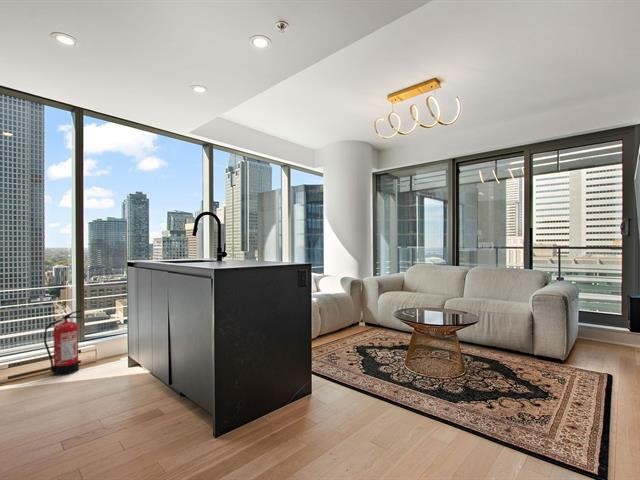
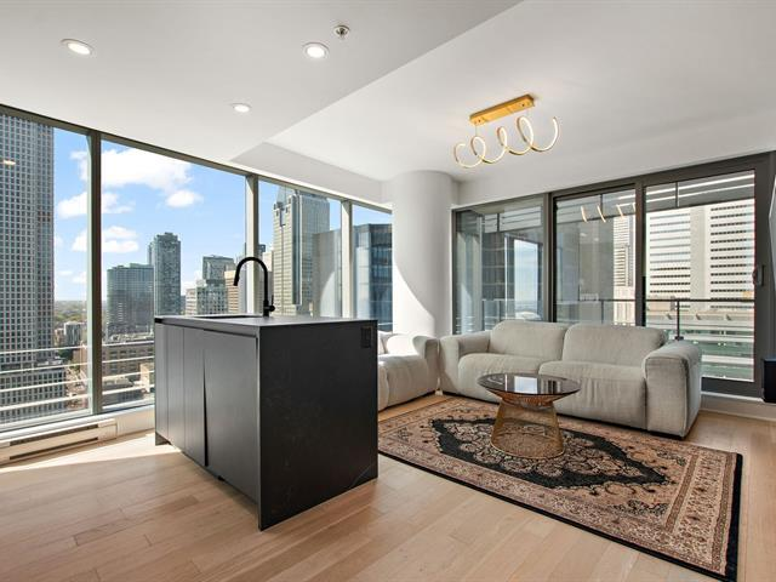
- fire extinguisher [43,309,83,377]
